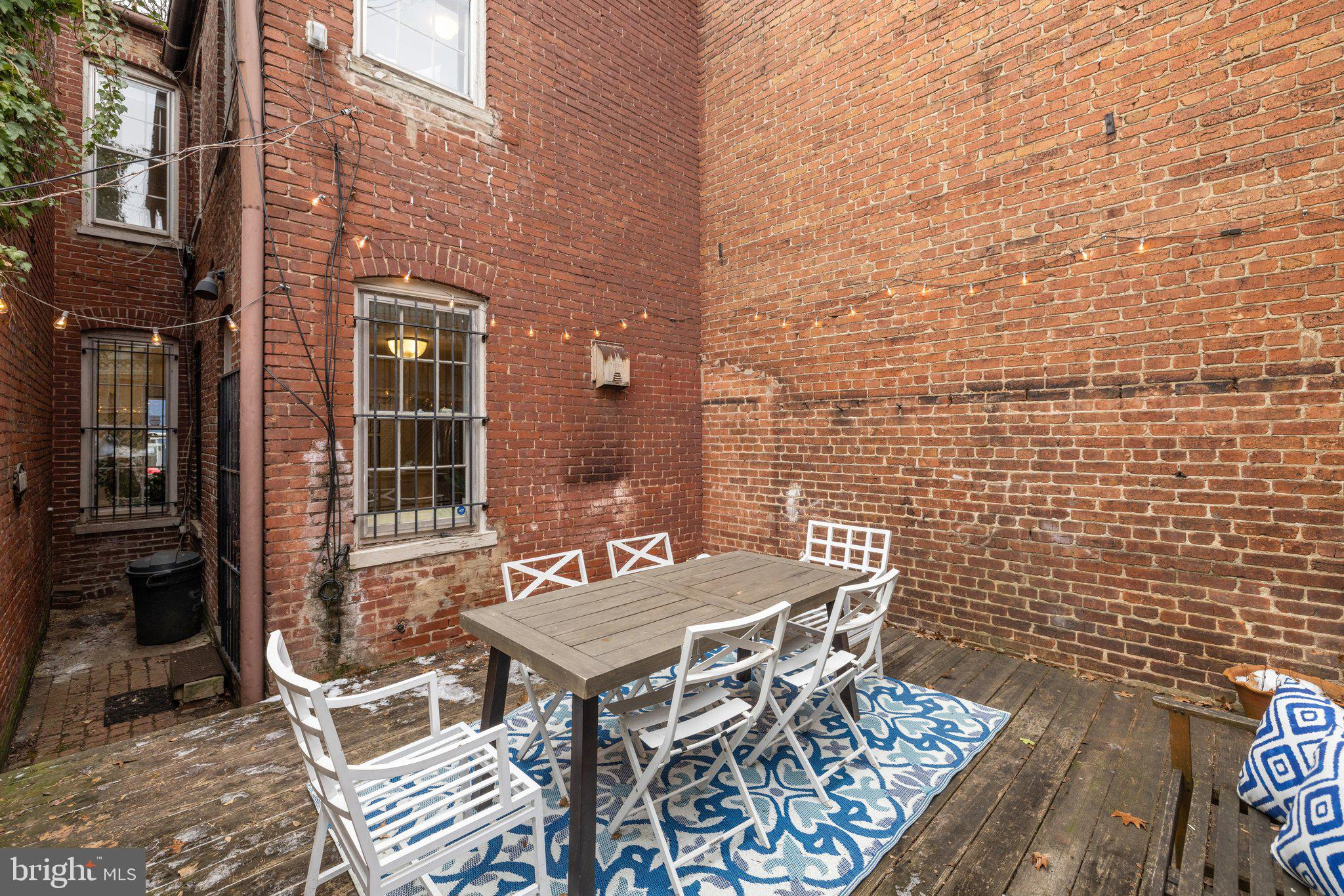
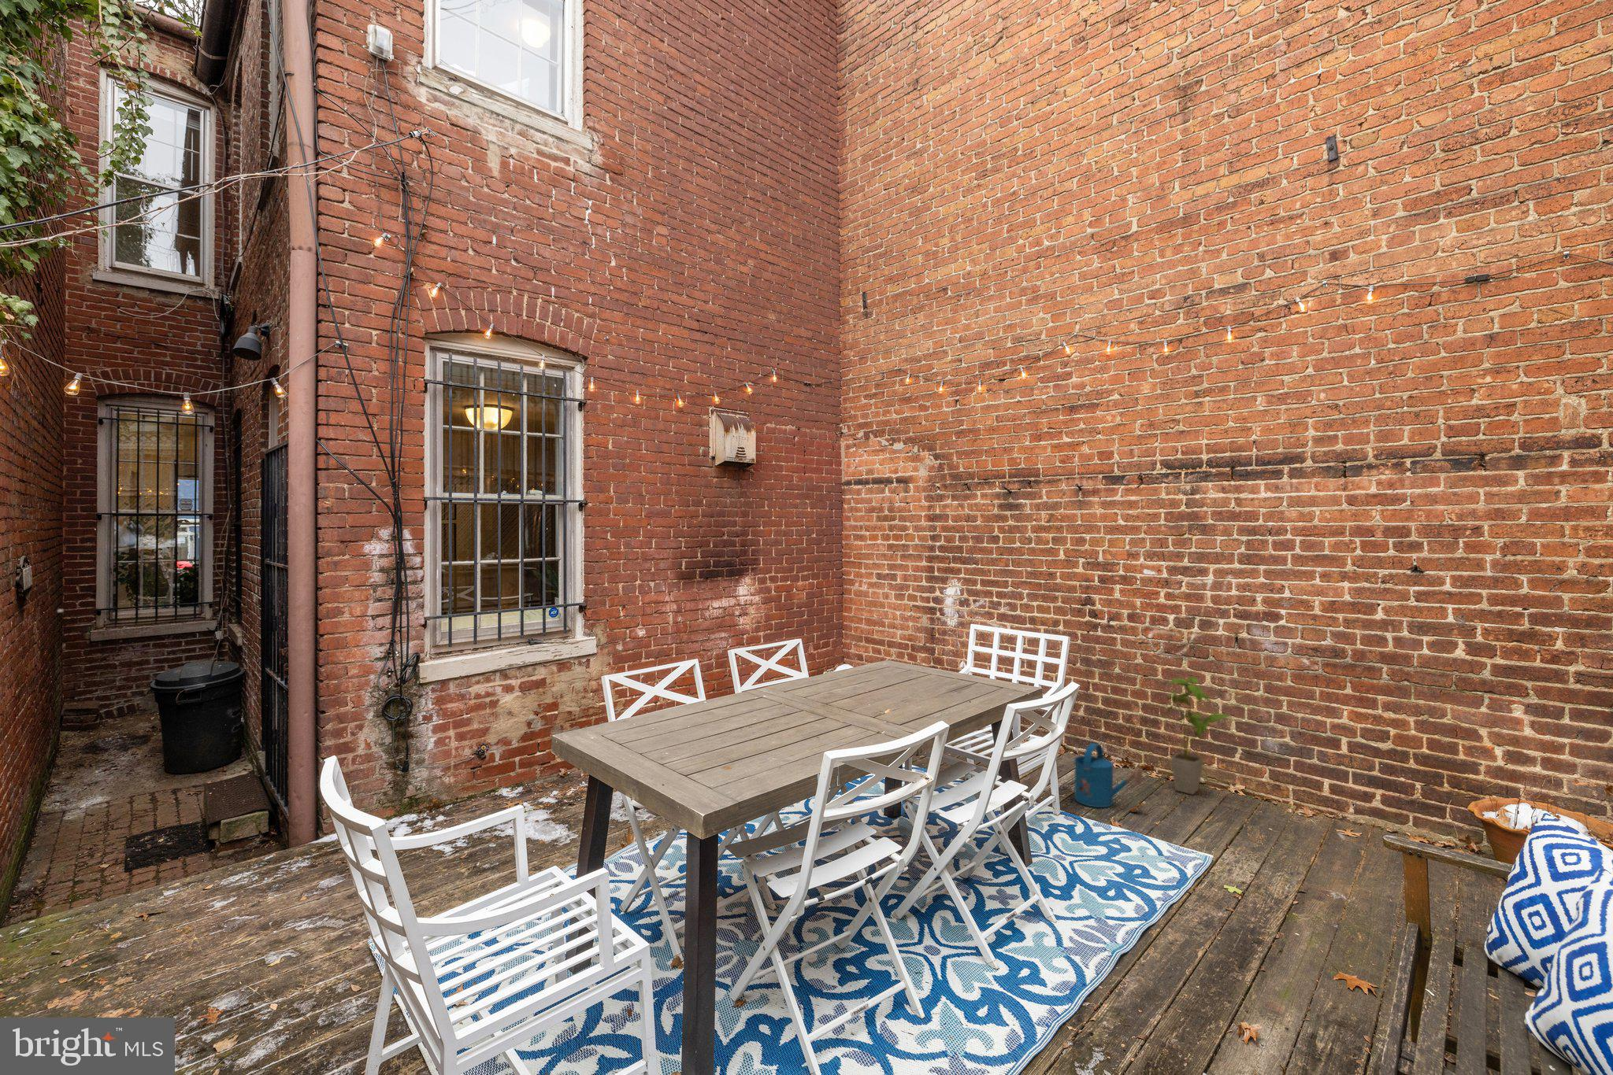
+ house plant [1163,677,1236,795]
+ watering can [1073,743,1144,809]
